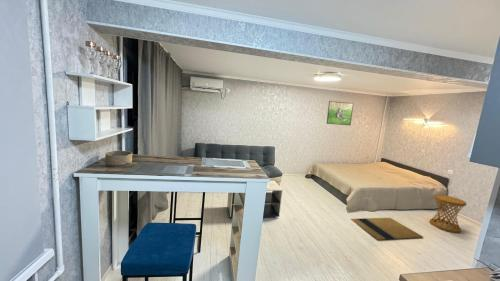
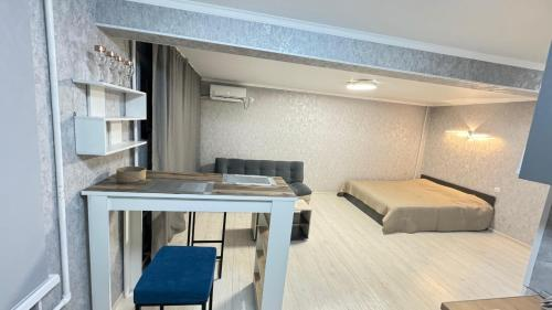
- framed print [325,100,354,126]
- door mat [350,217,424,241]
- side table [429,194,467,234]
